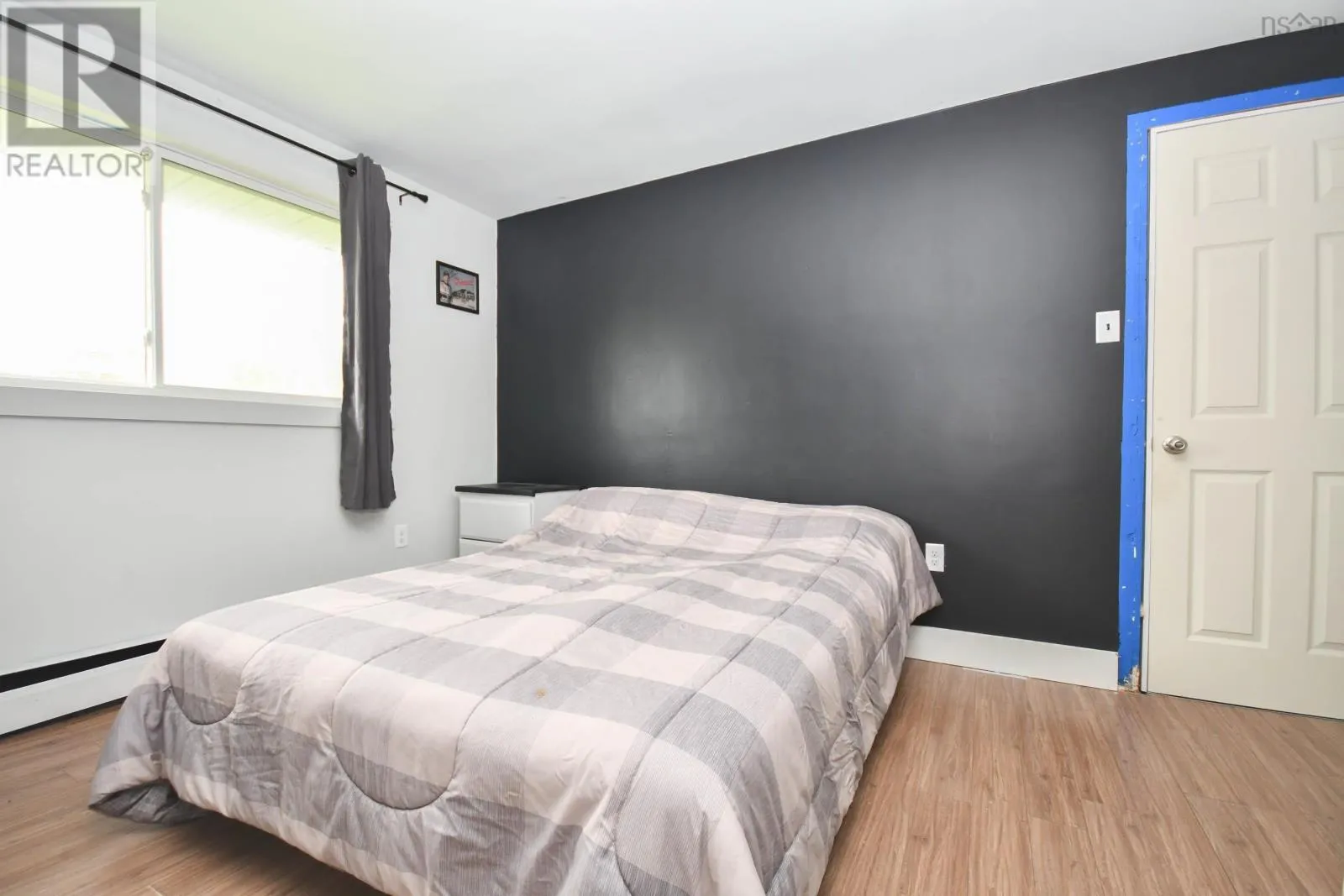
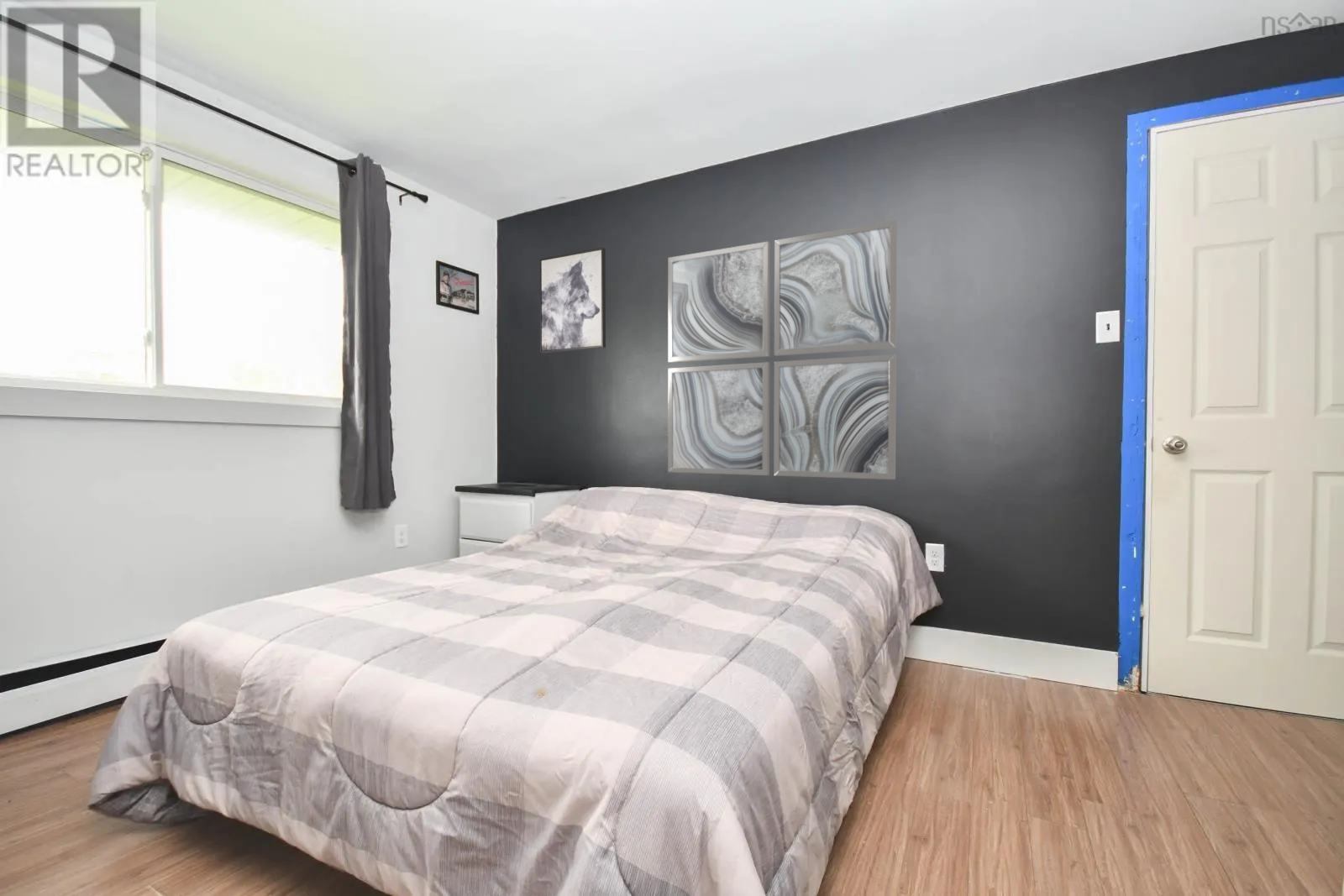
+ wall art [667,220,898,480]
+ wall art [539,247,606,354]
